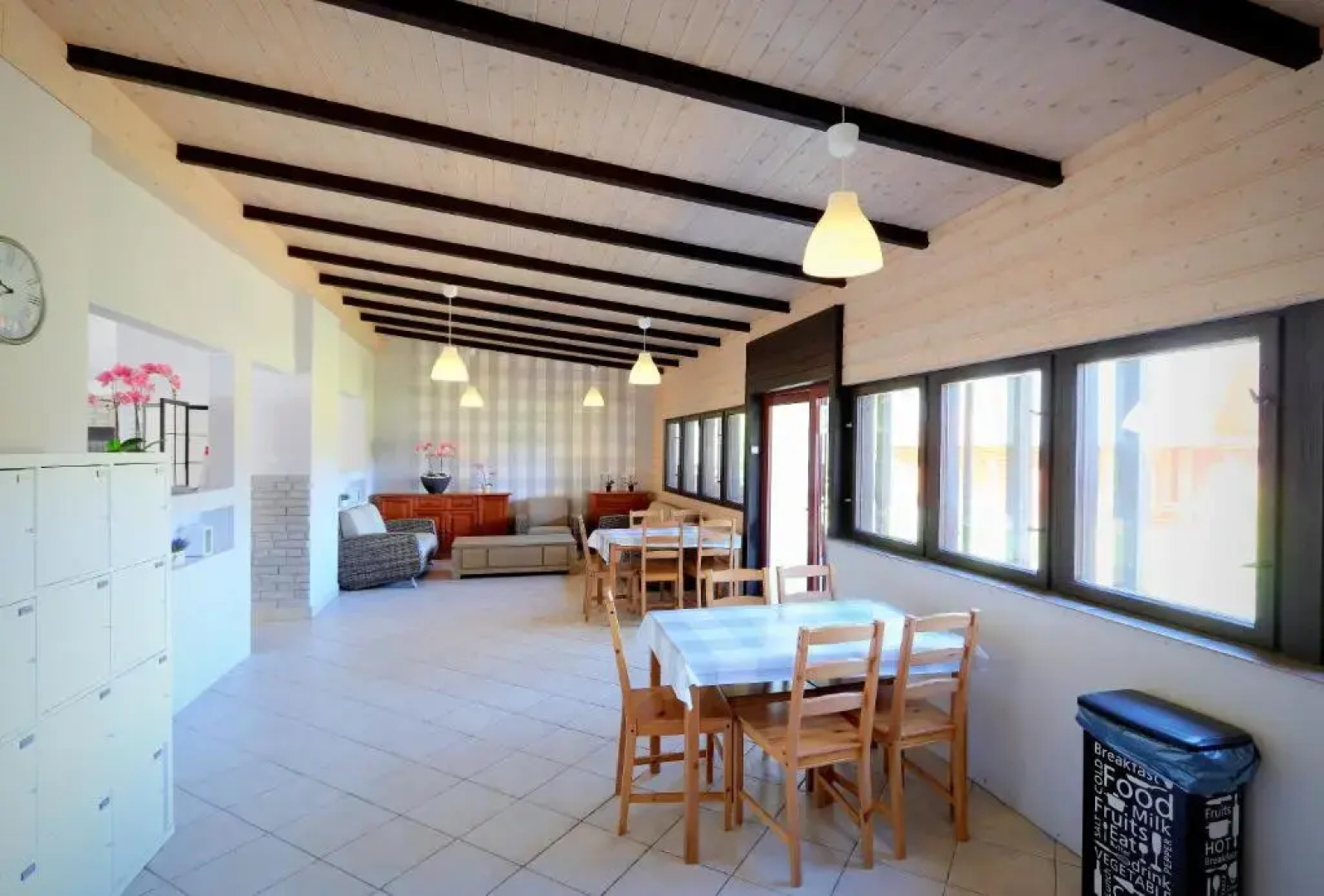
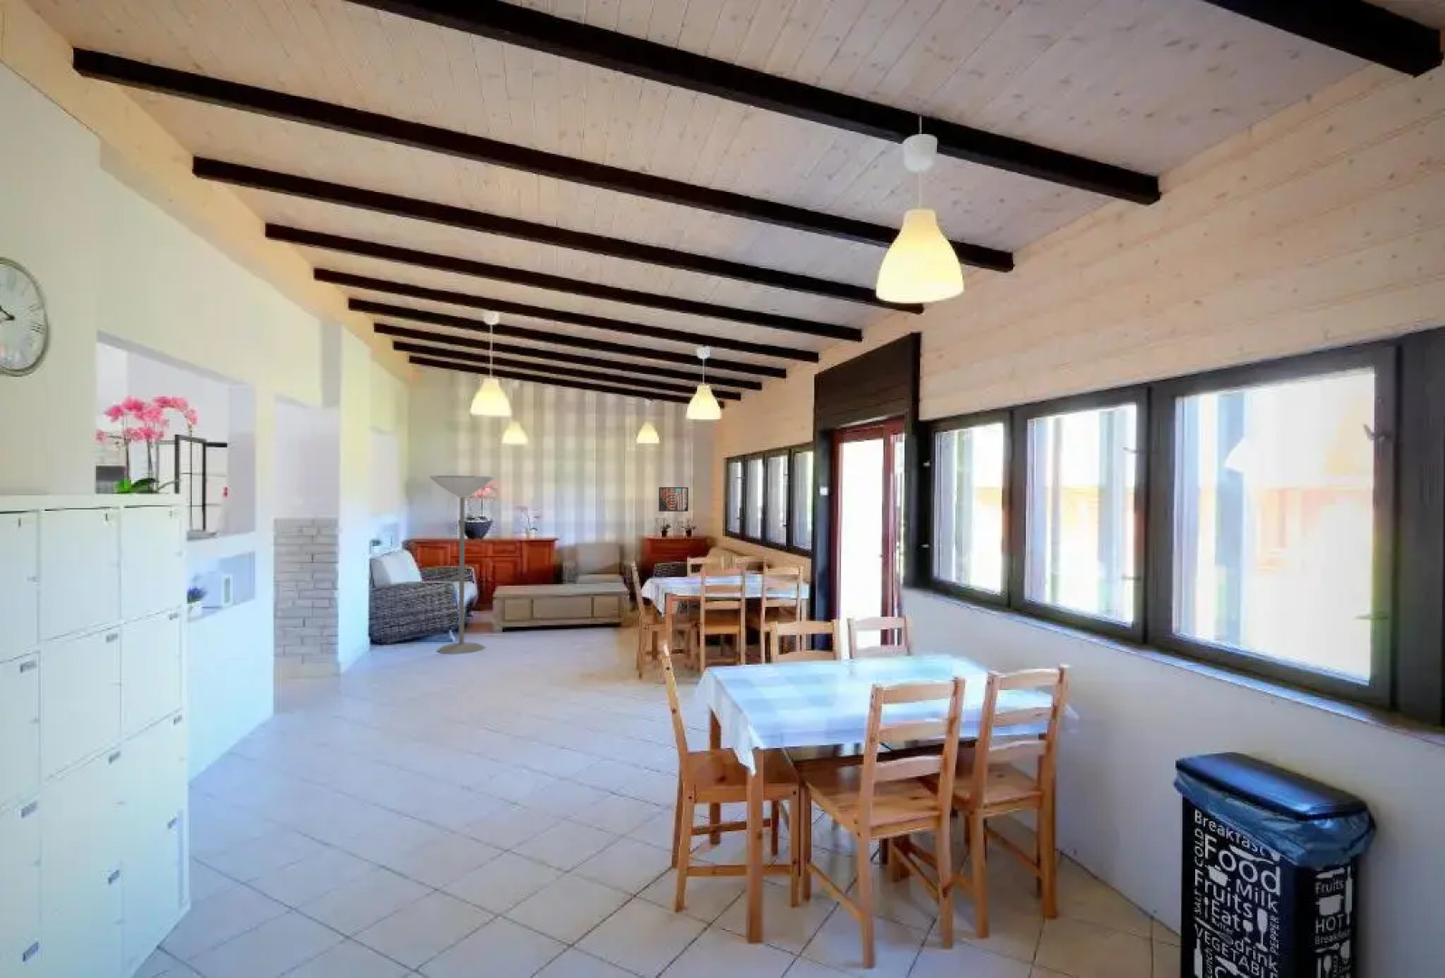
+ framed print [658,487,689,513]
+ floor lamp [428,475,495,656]
